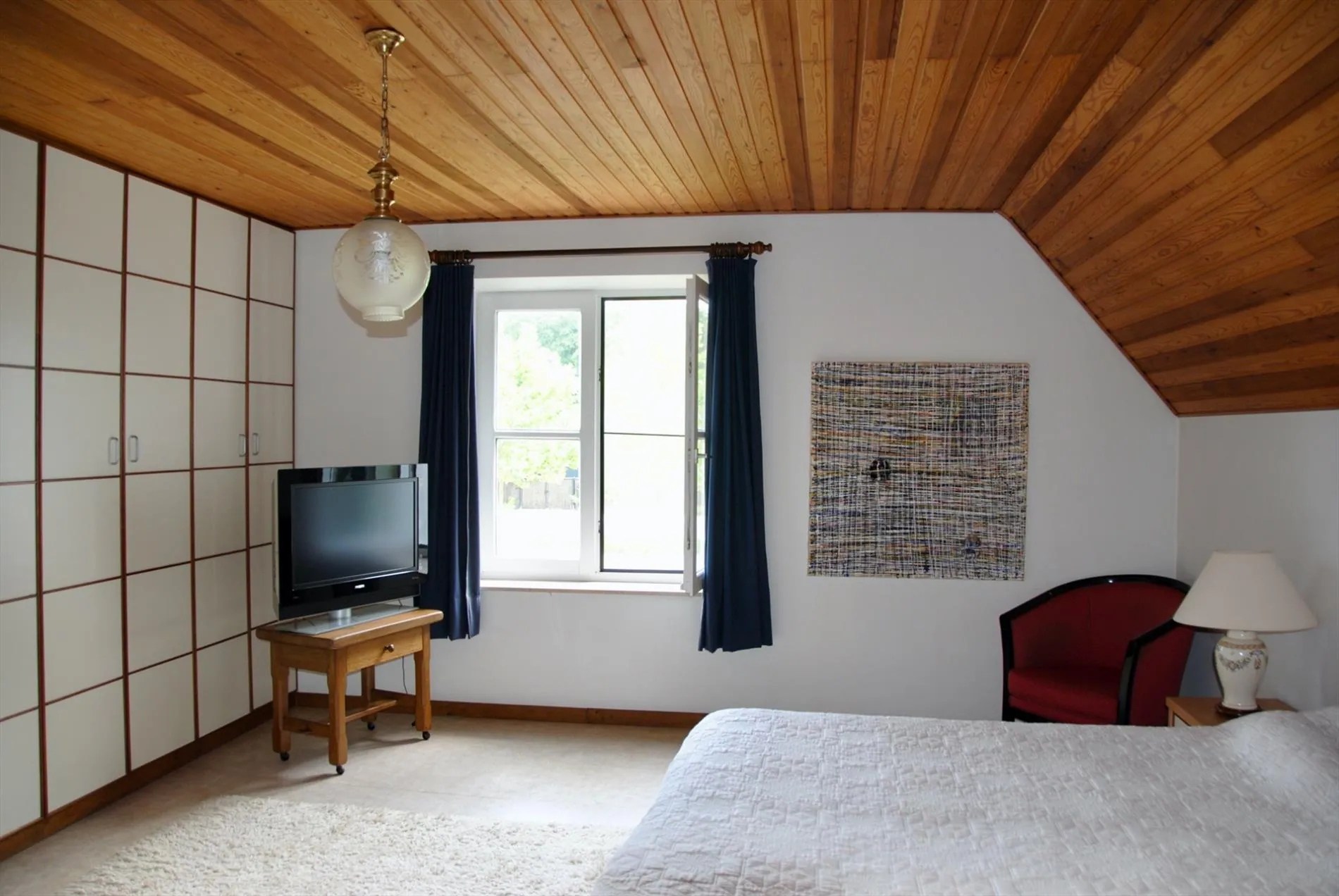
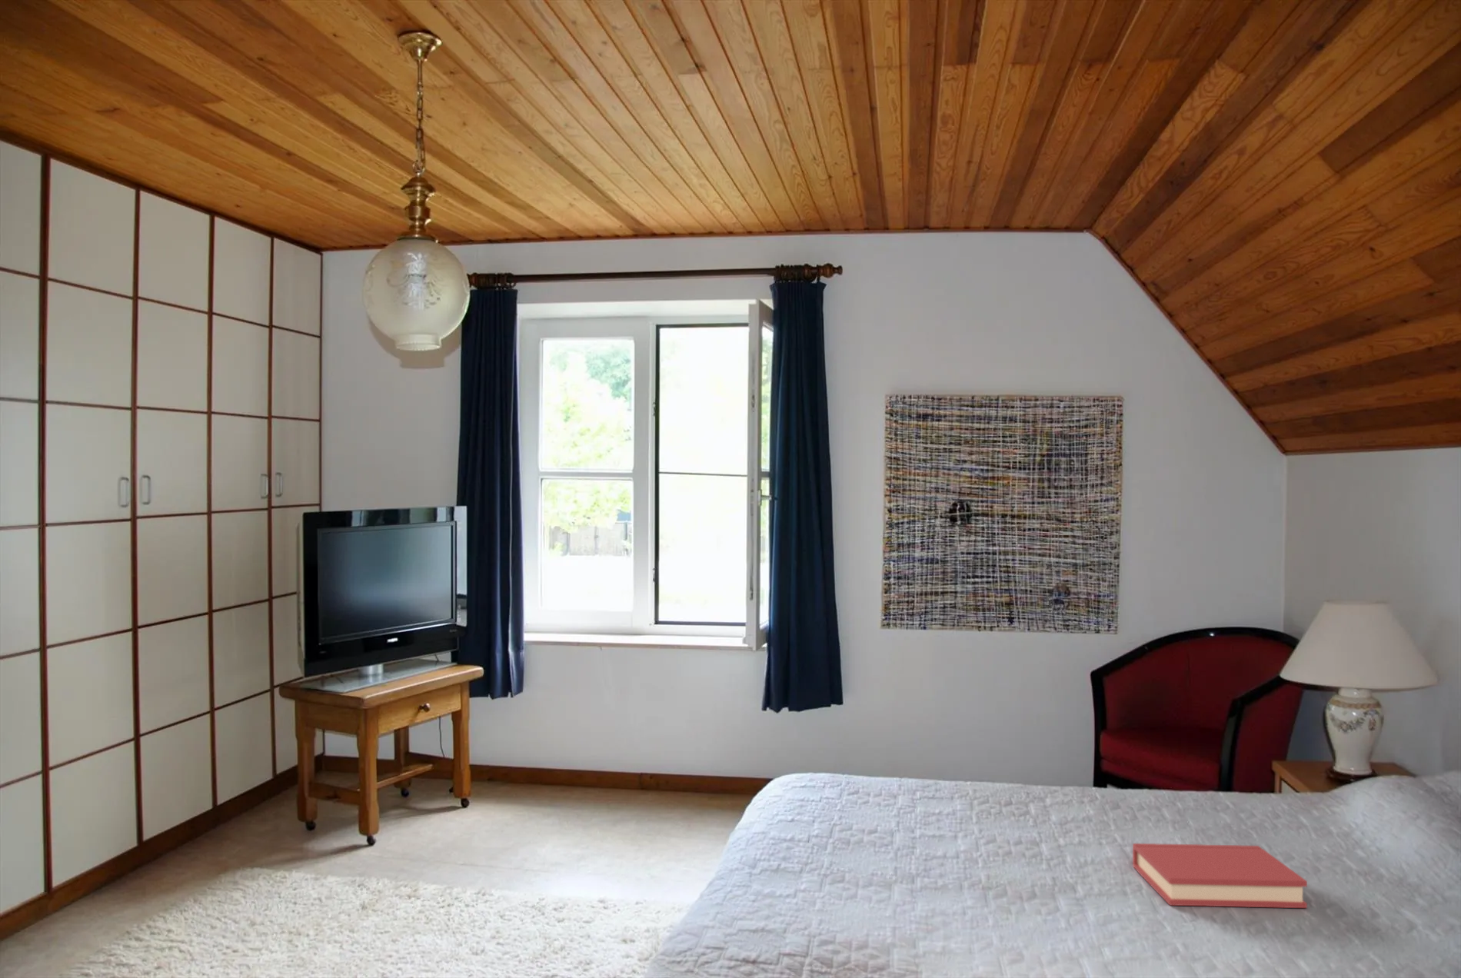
+ hardback book [1131,843,1308,909]
